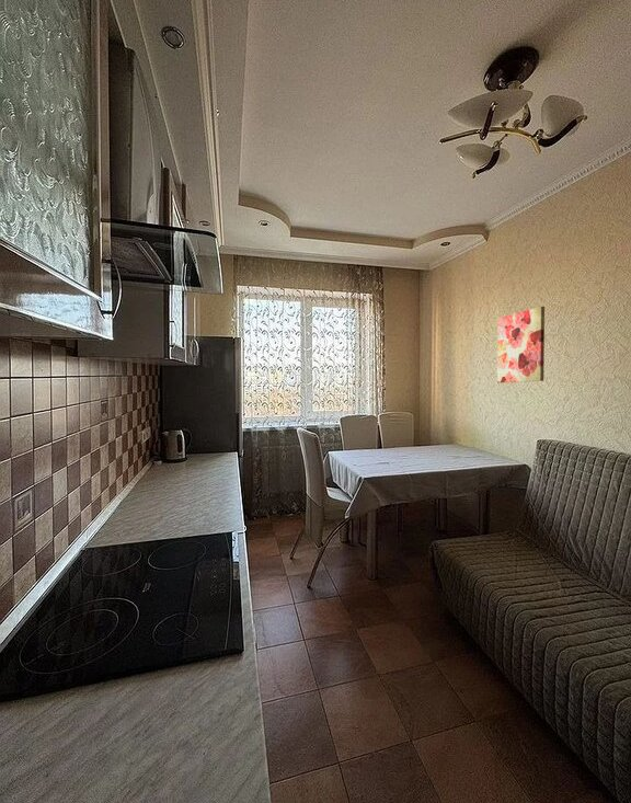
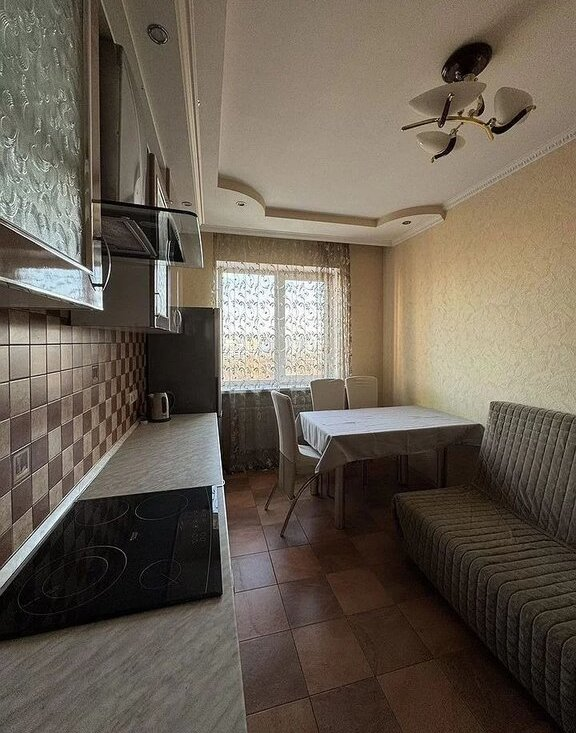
- wall art [496,306,546,383]
